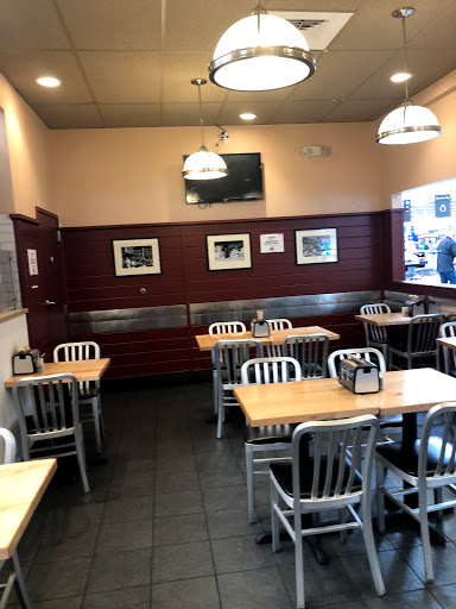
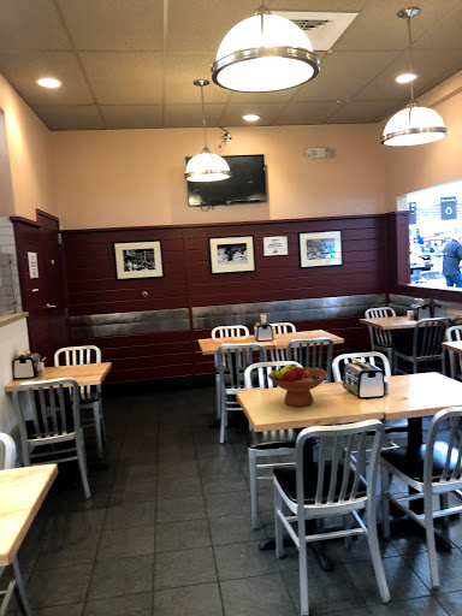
+ fruit bowl [267,362,328,408]
